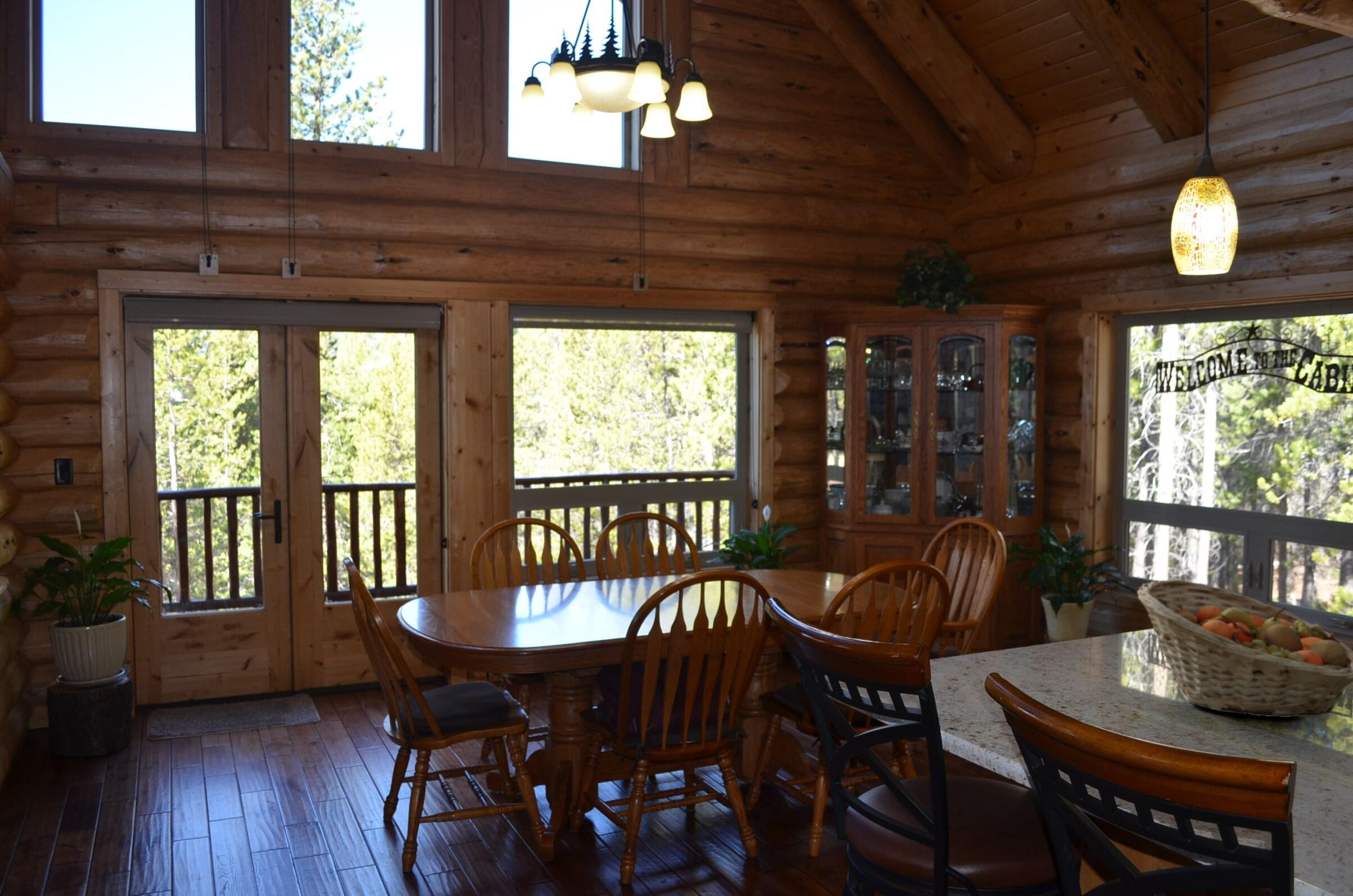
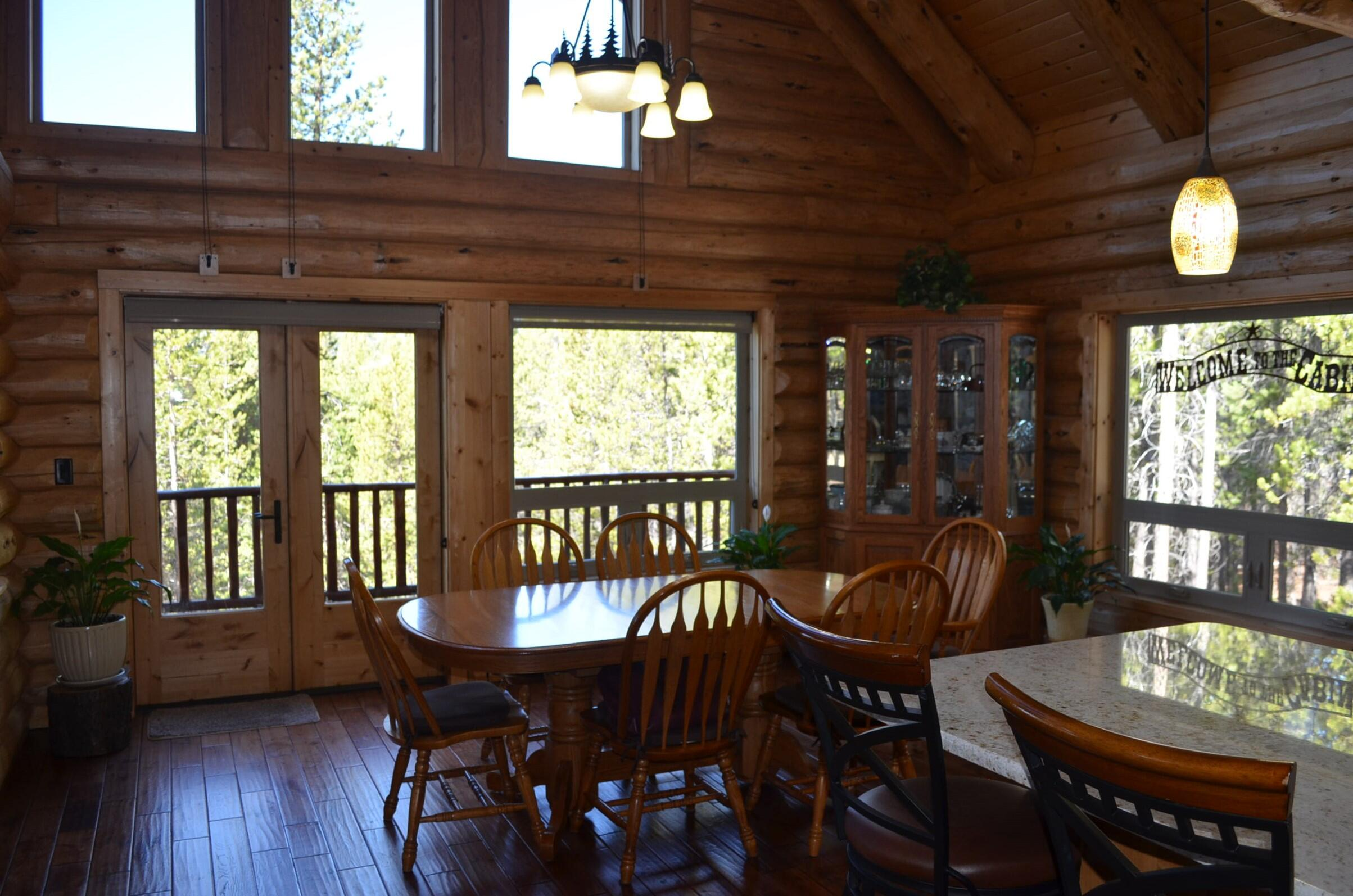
- fruit basket [1137,579,1353,718]
